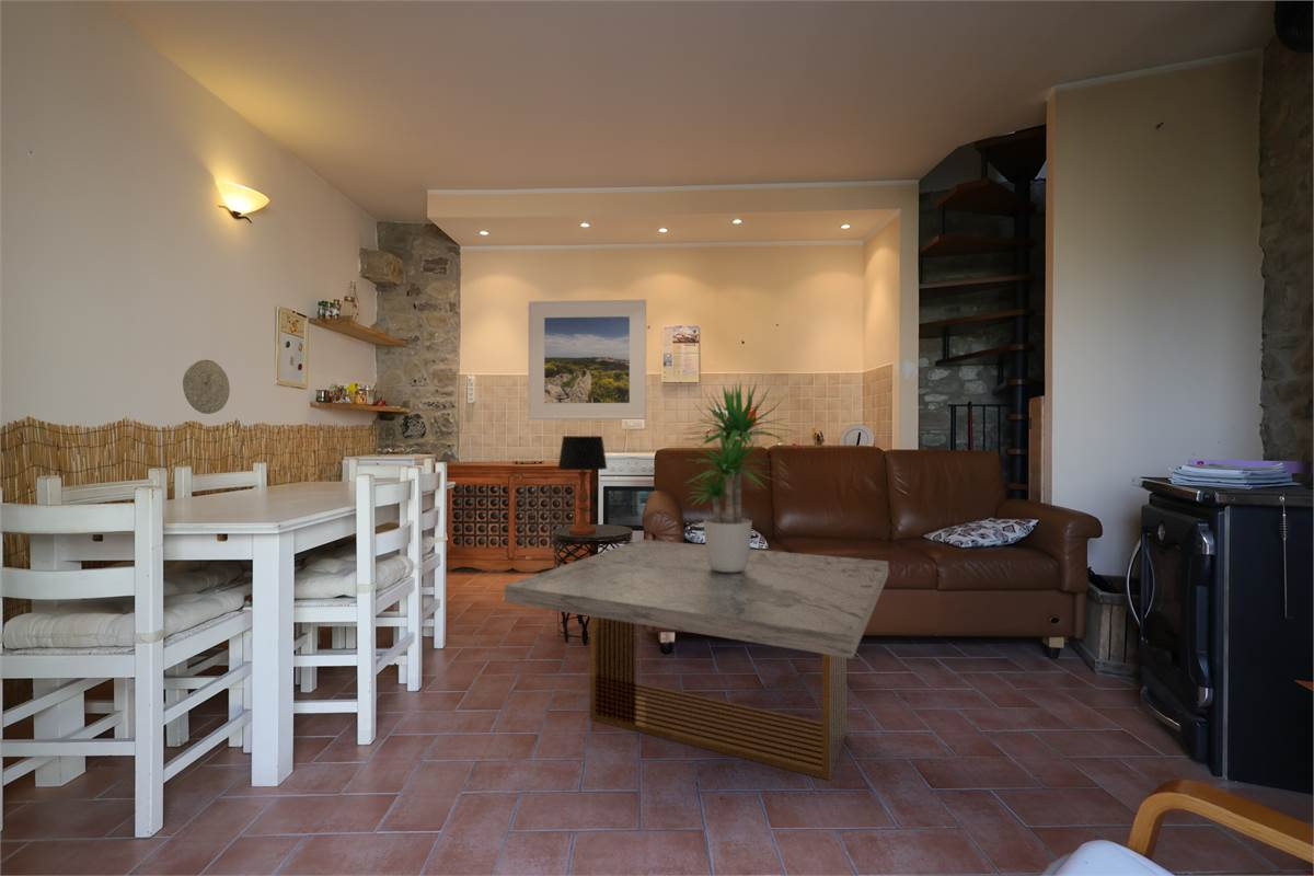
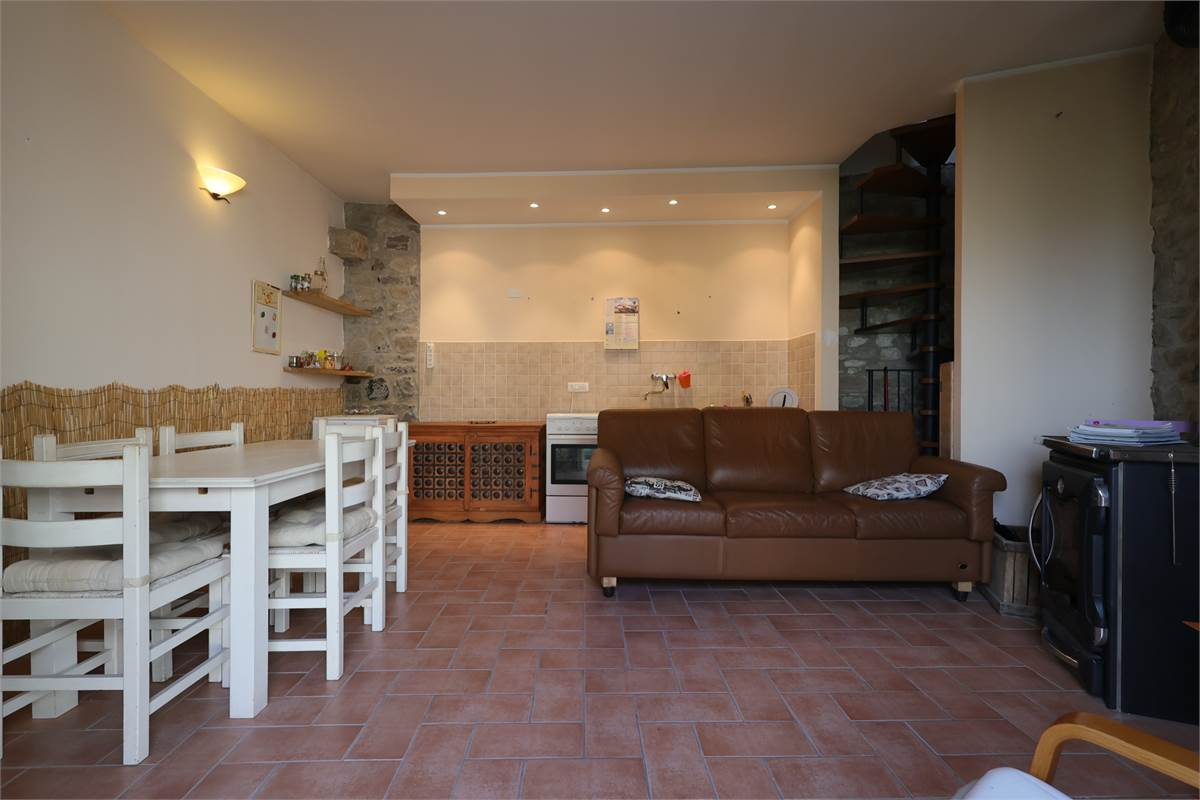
- potted plant [681,379,796,572]
- table lamp [557,435,609,534]
- side table [552,523,634,647]
- coffee table [504,539,889,782]
- decorative plate [182,358,231,415]
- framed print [528,299,647,420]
